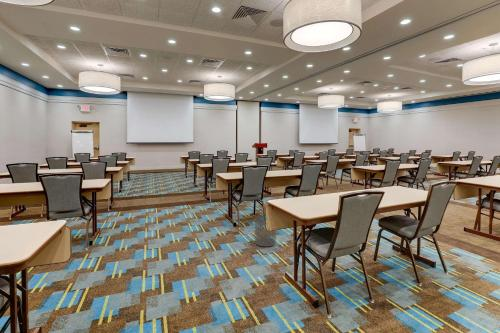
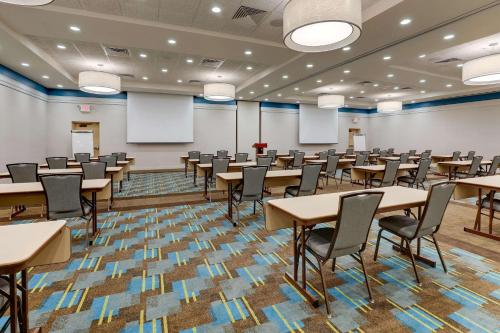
- waste bin [254,214,277,247]
